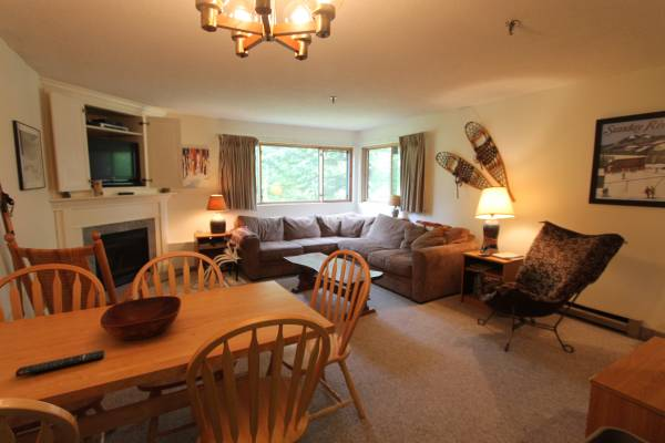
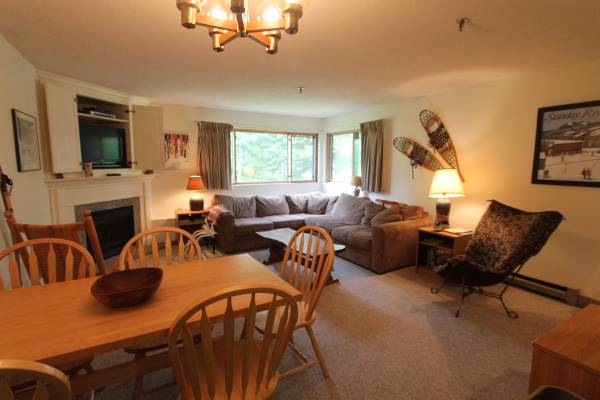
- remote control [14,349,105,378]
